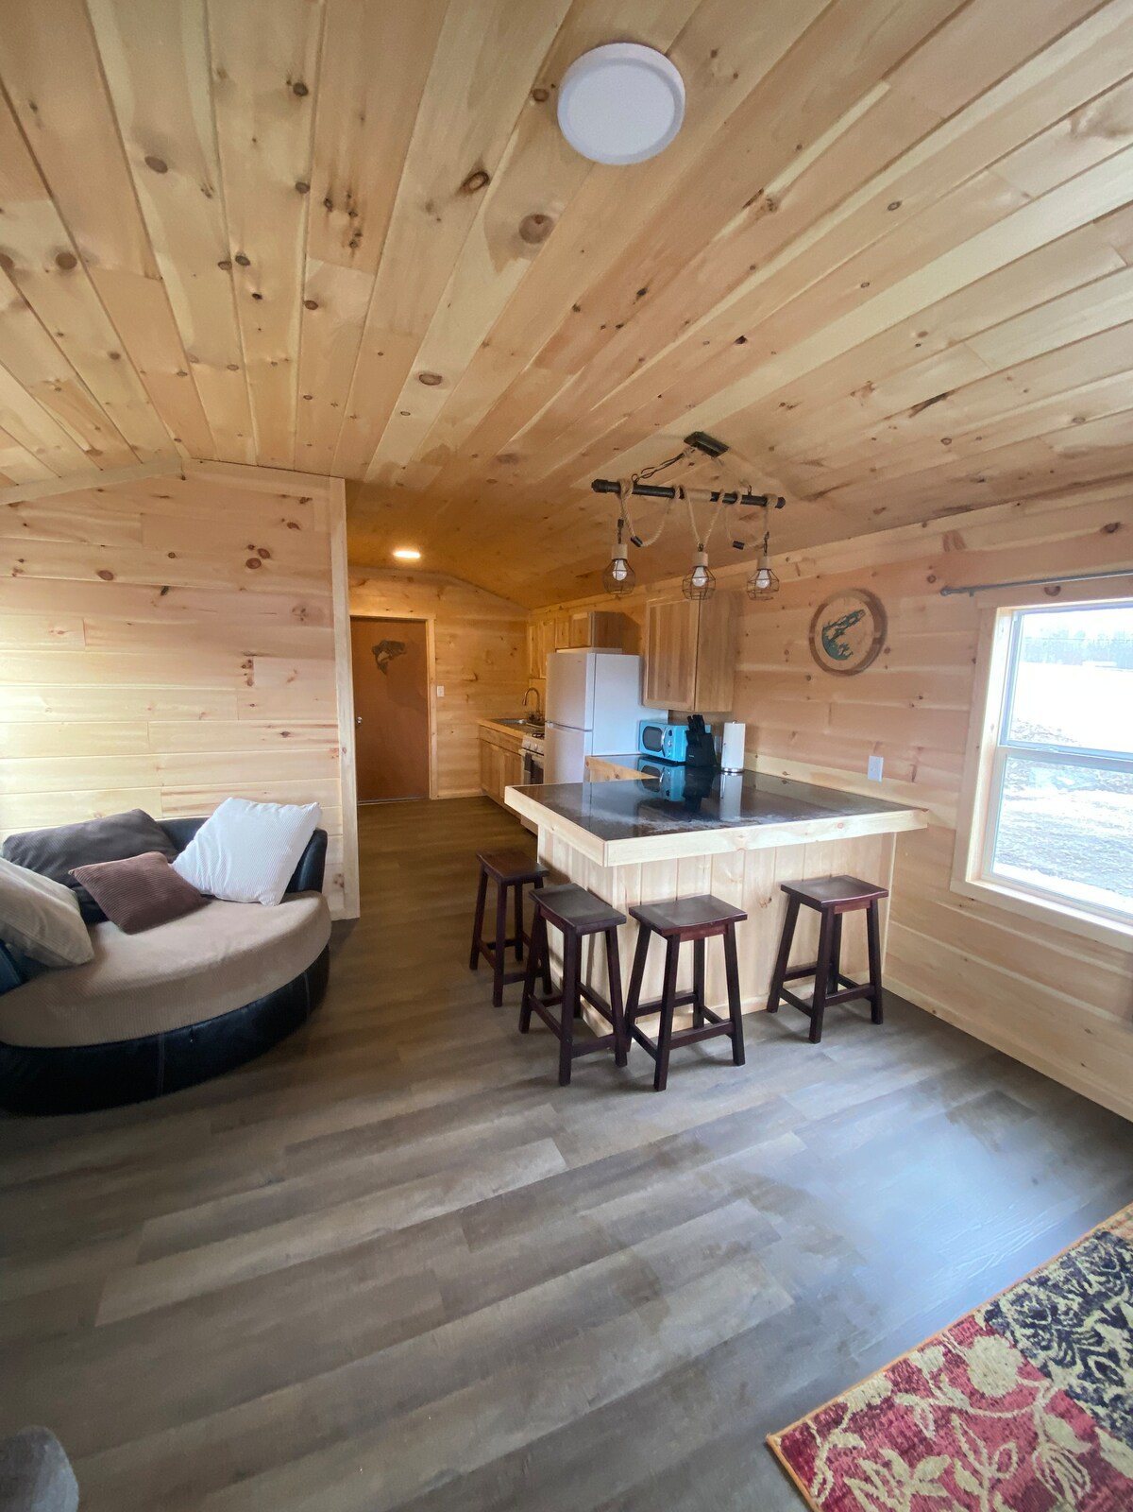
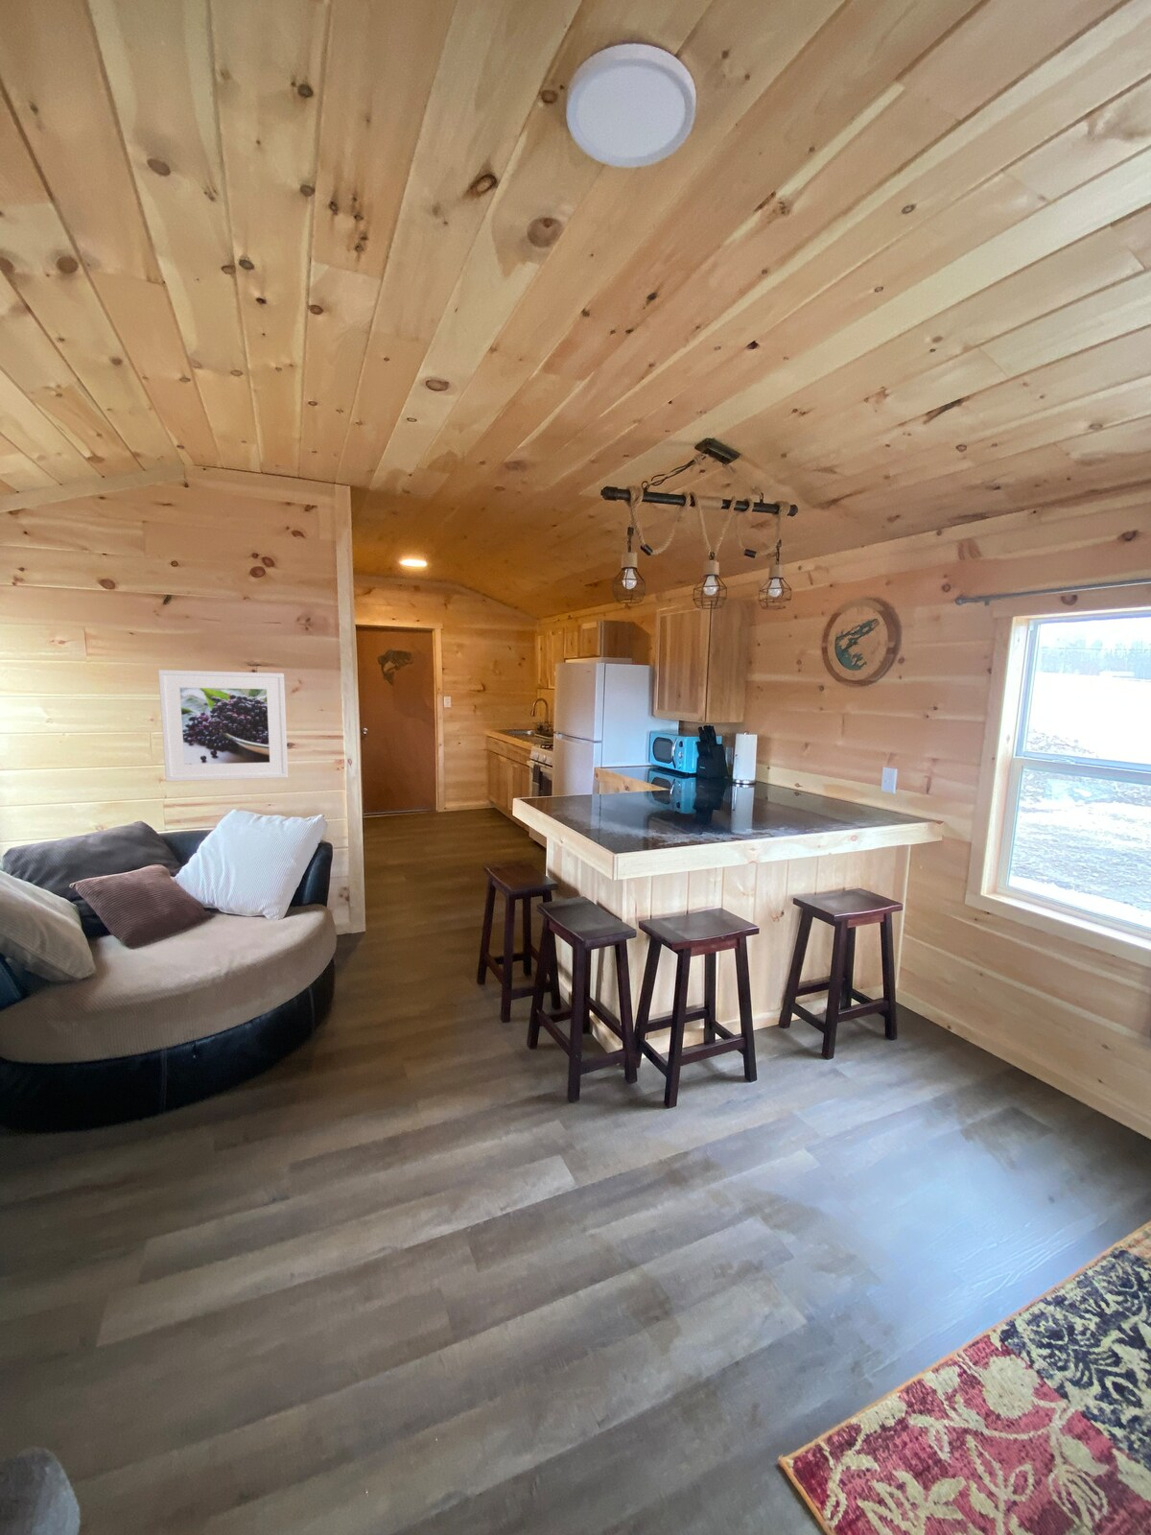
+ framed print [157,668,289,783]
